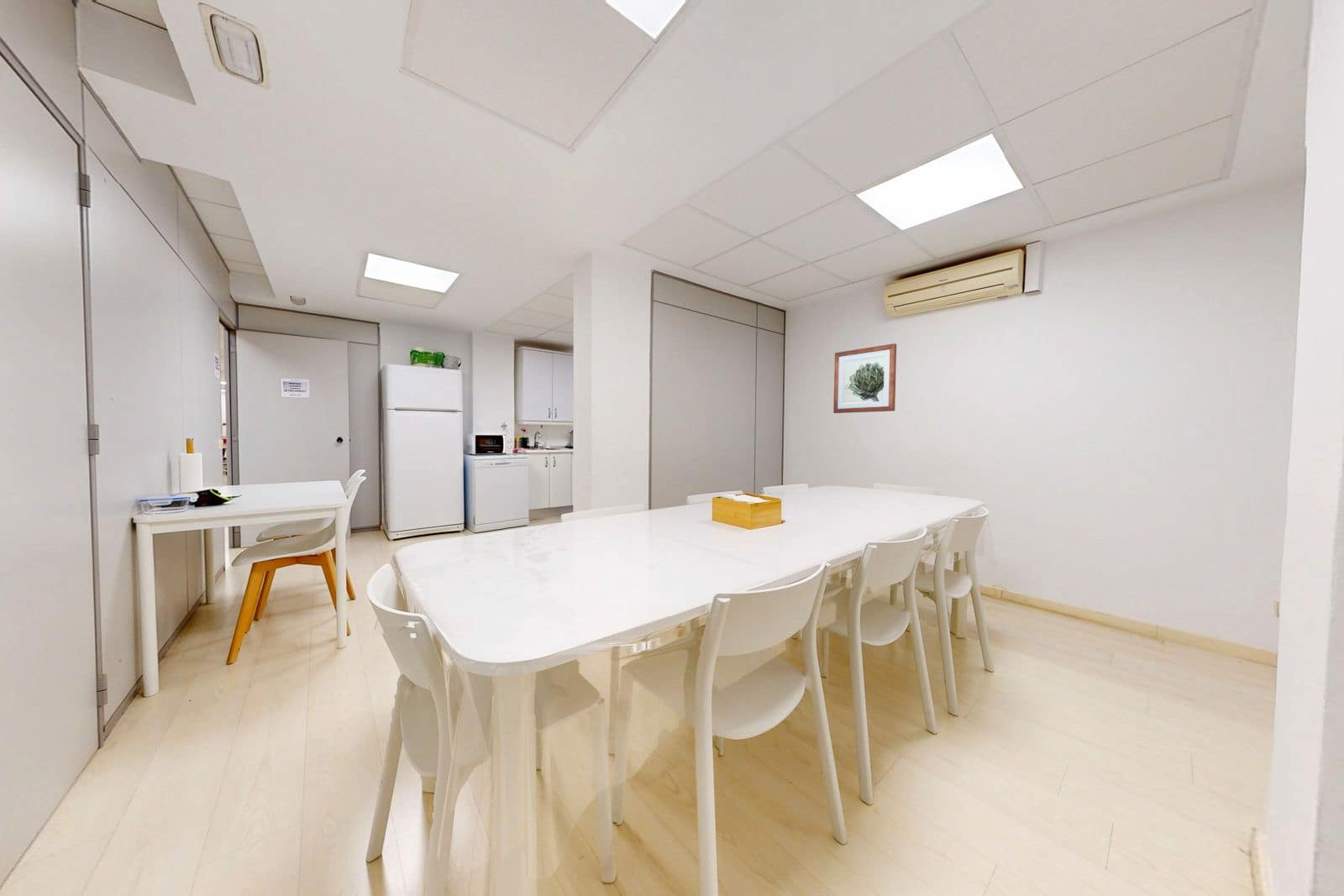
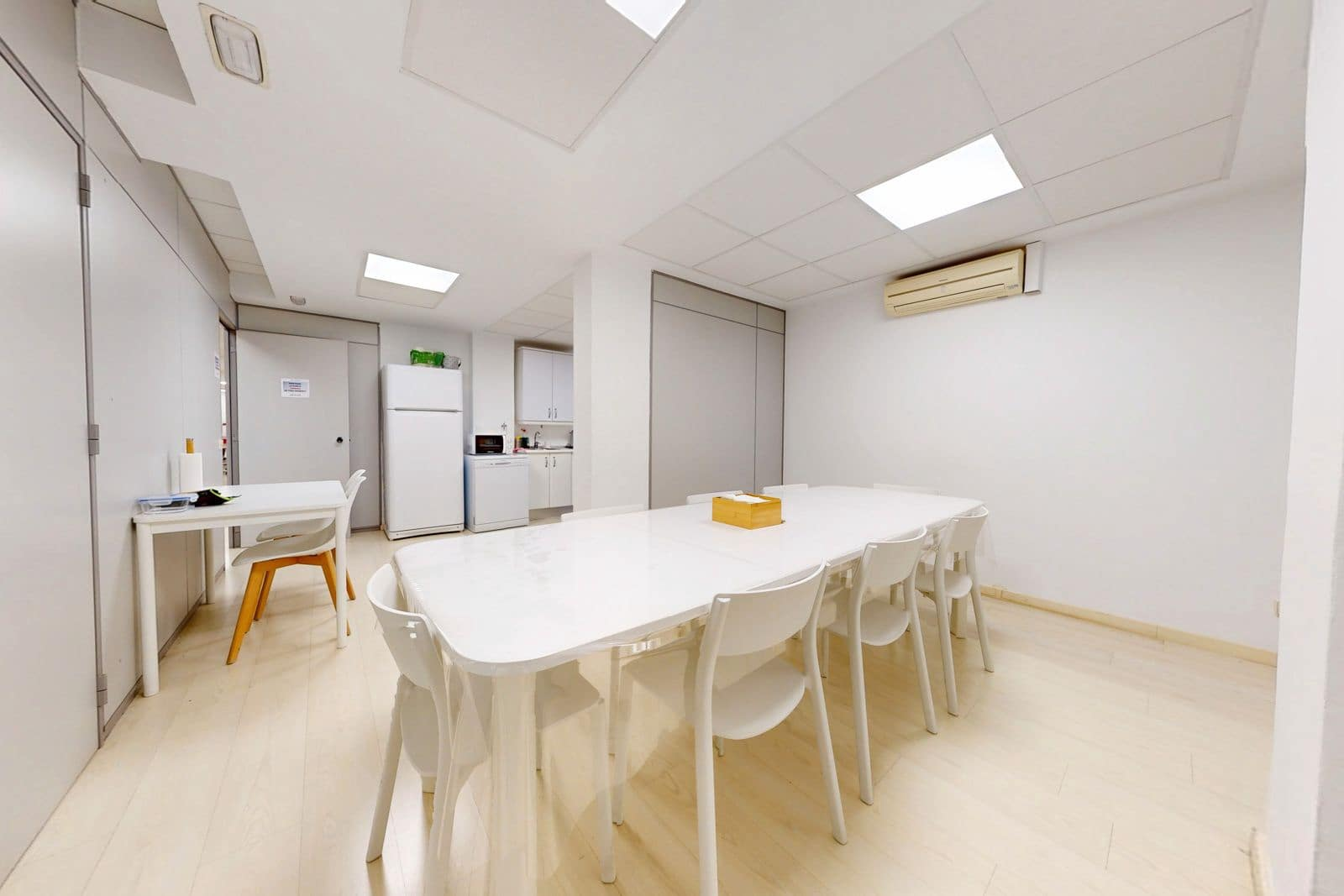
- wall art [832,343,897,414]
